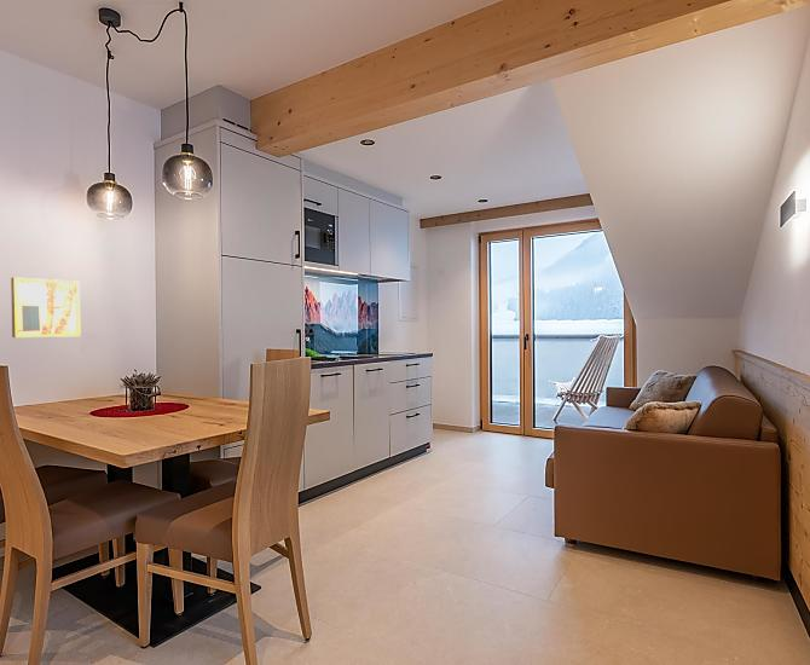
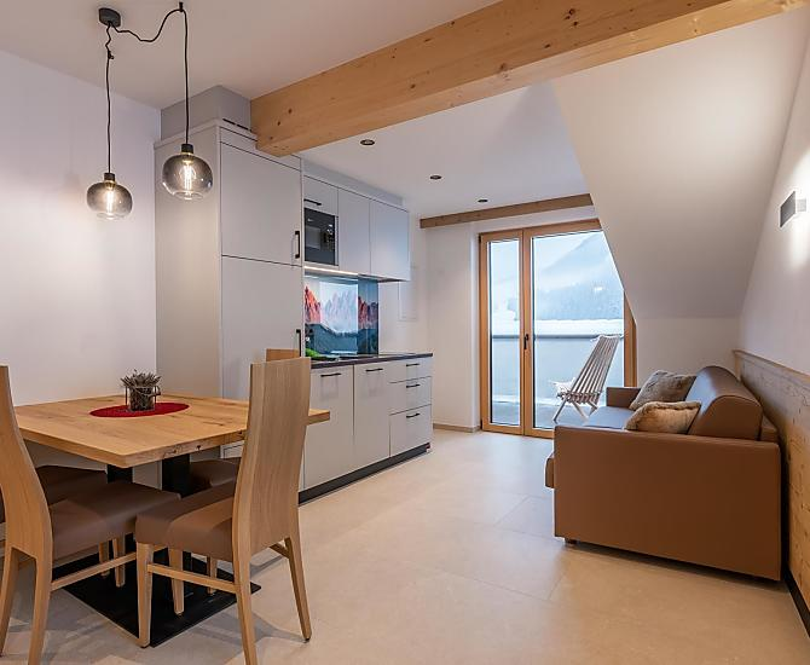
- wall art [10,276,82,339]
